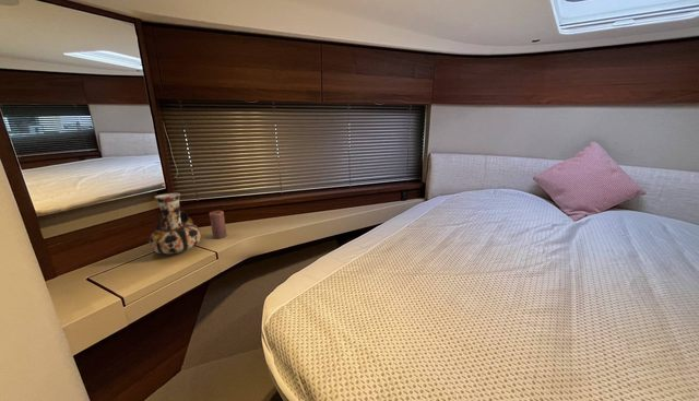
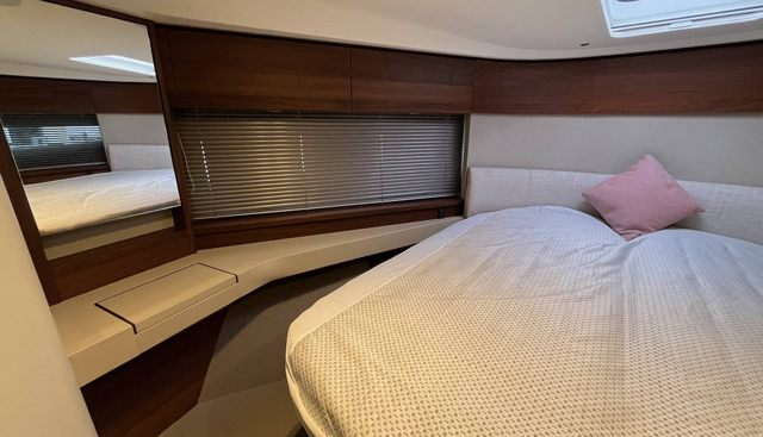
- candle [209,210,228,239]
- vase [149,191,202,256]
